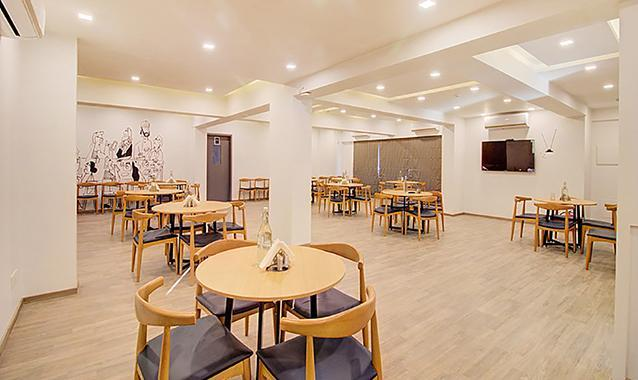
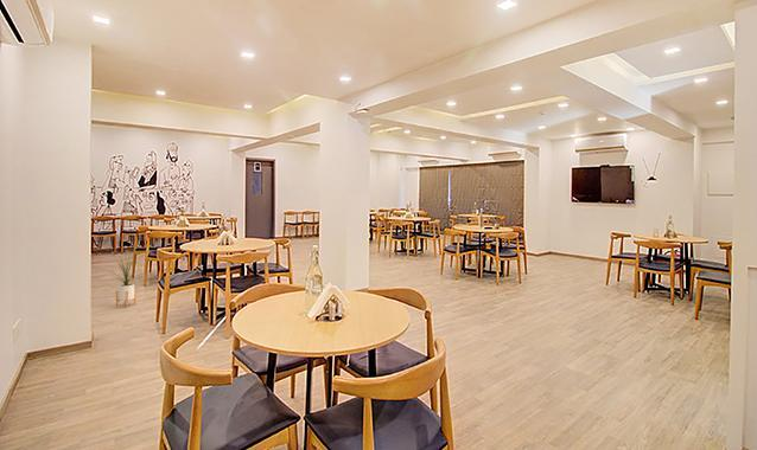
+ house plant [109,251,144,309]
